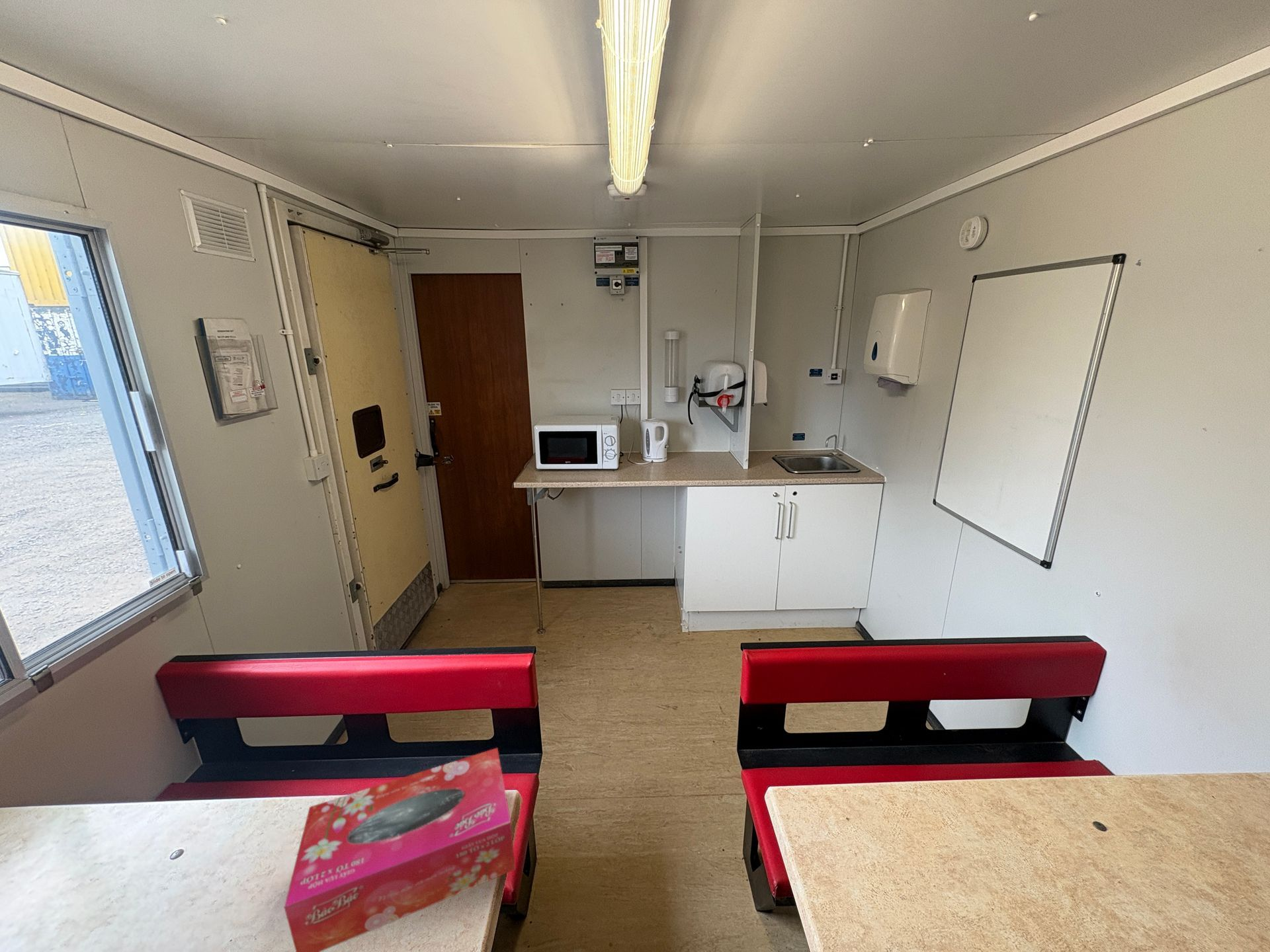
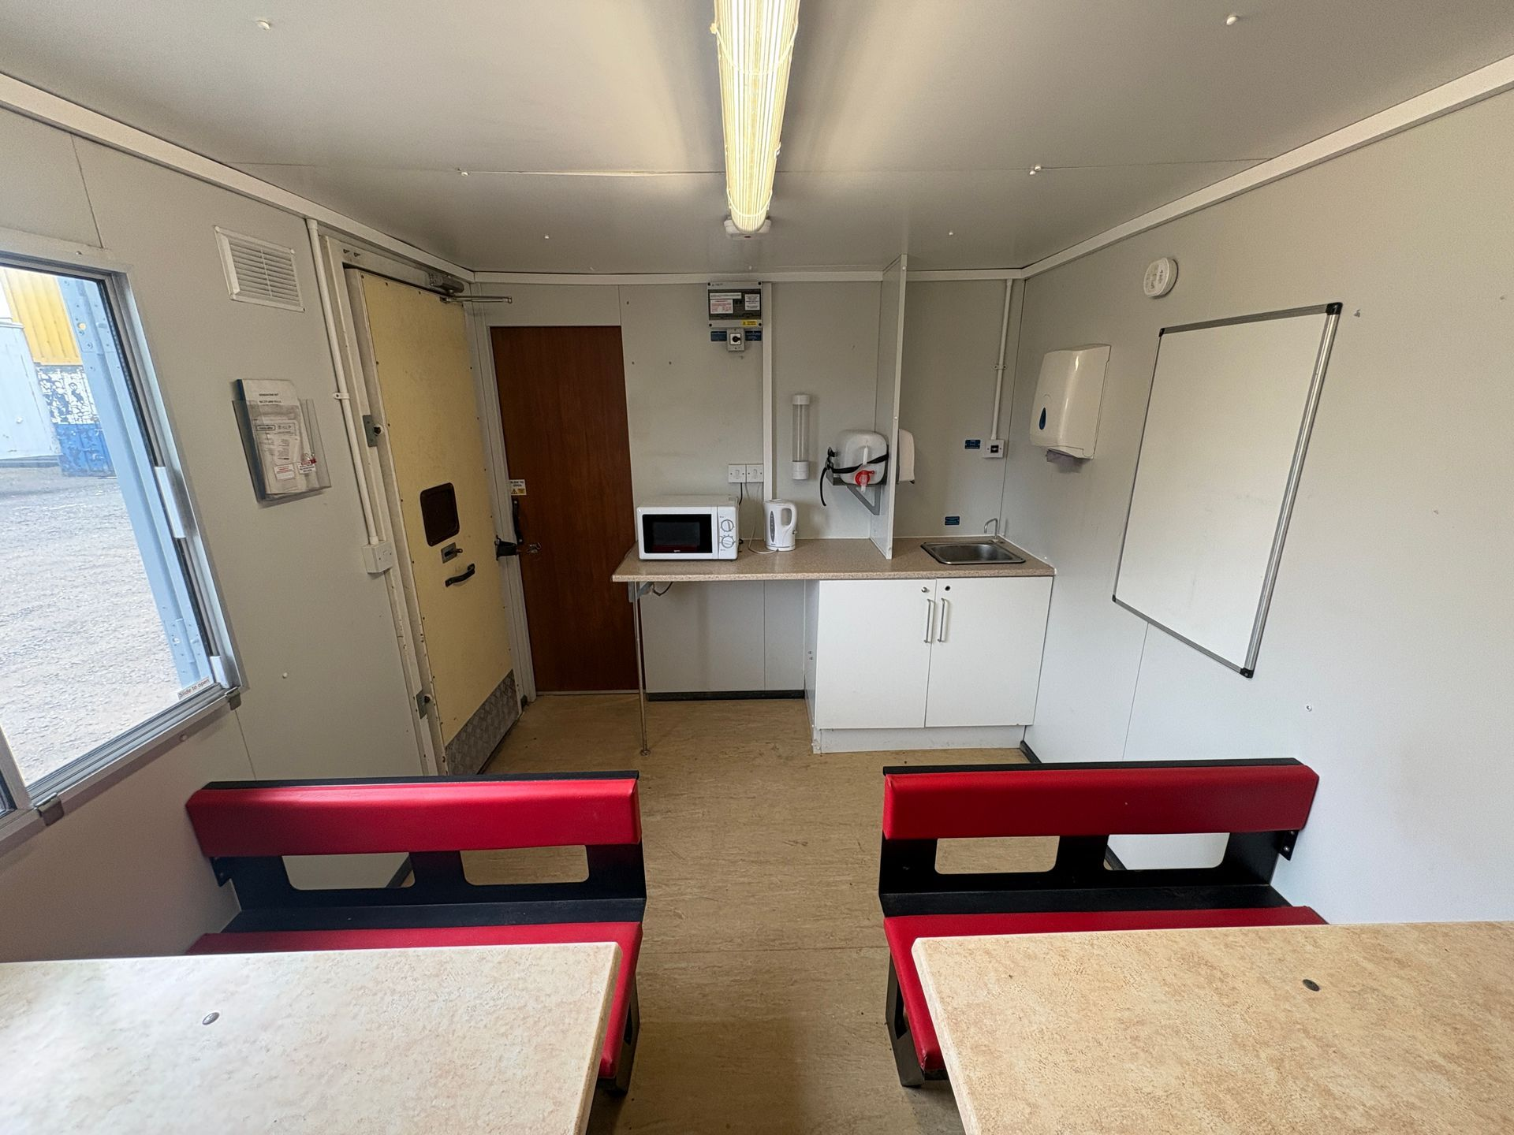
- tissue box [283,747,516,952]
